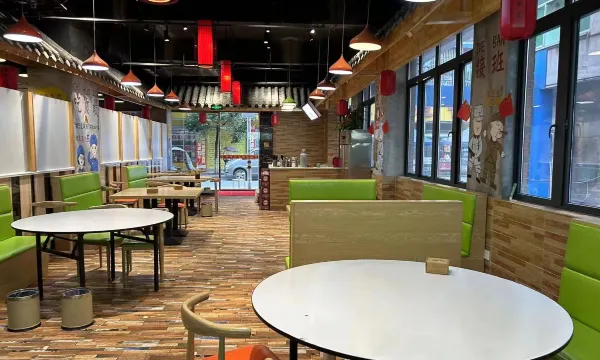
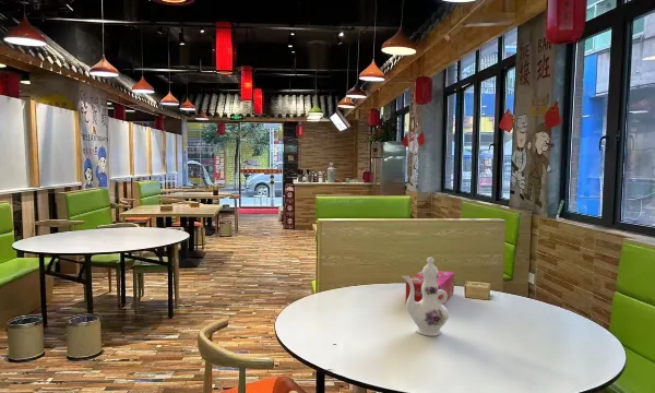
+ tissue box [405,270,455,306]
+ chinaware [402,255,450,337]
